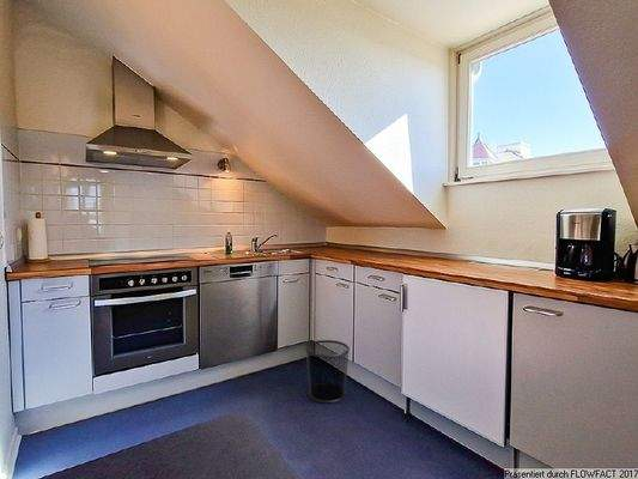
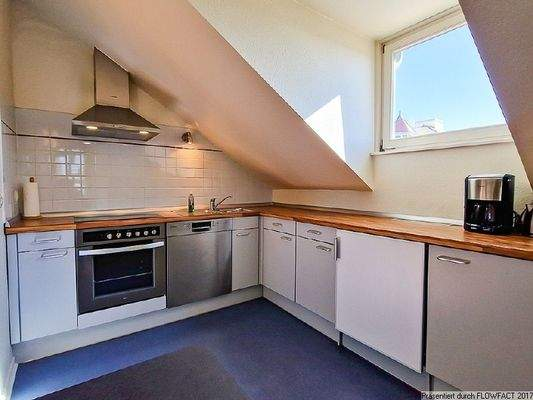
- waste bin [304,339,351,405]
